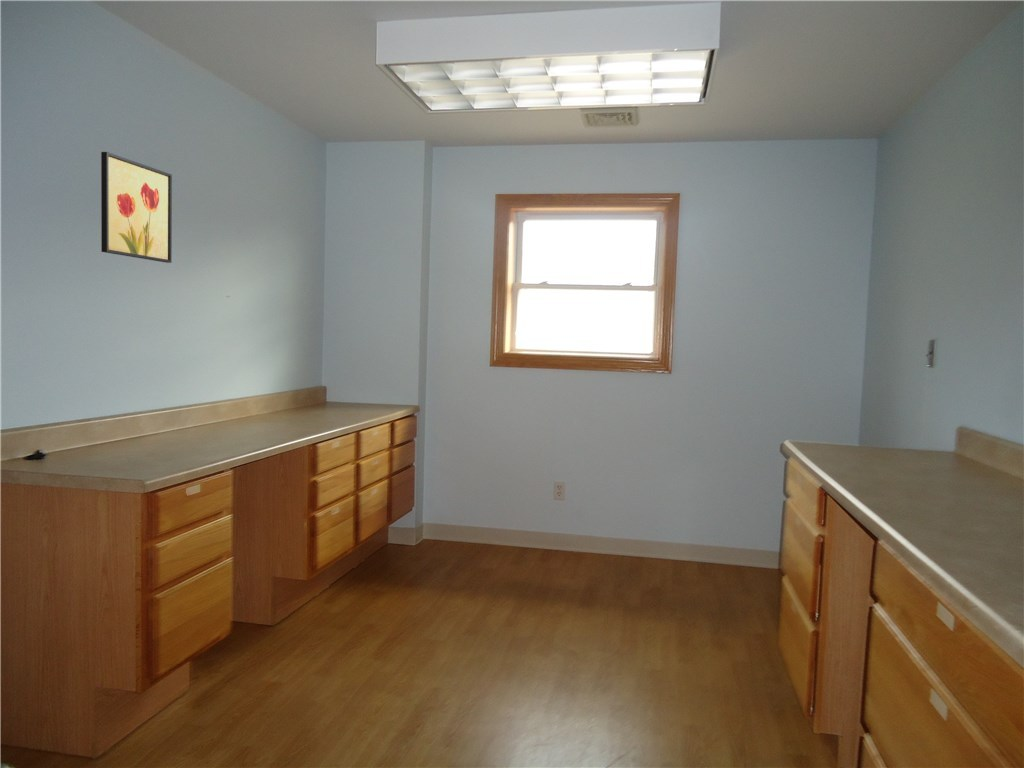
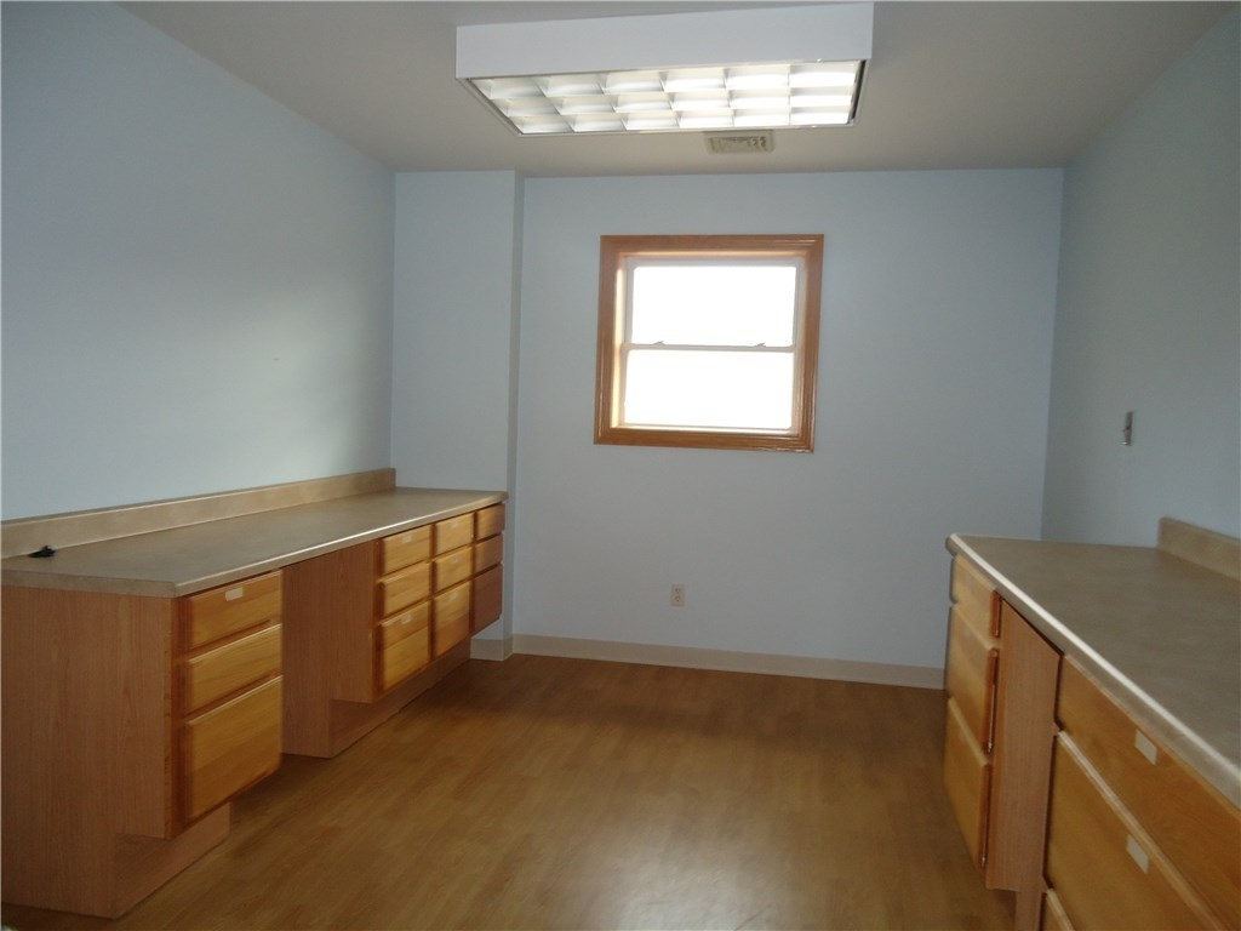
- wall art [100,151,173,264]
